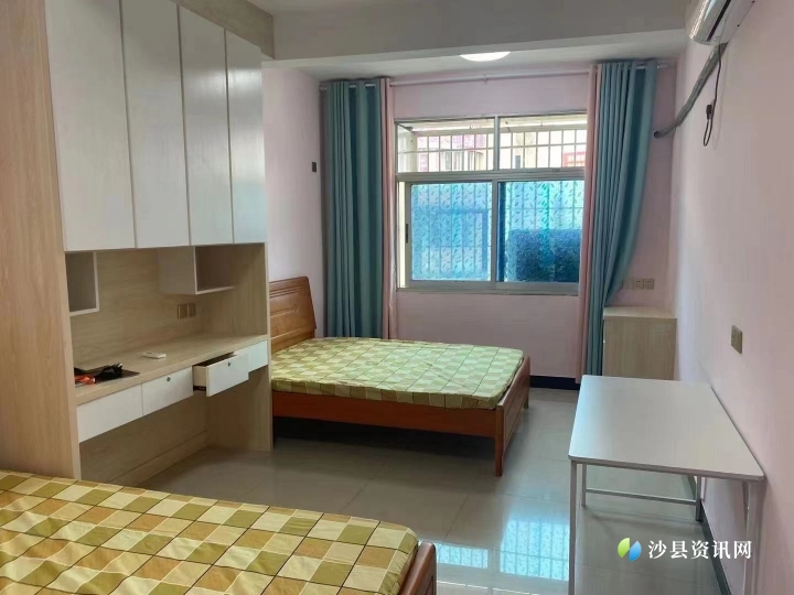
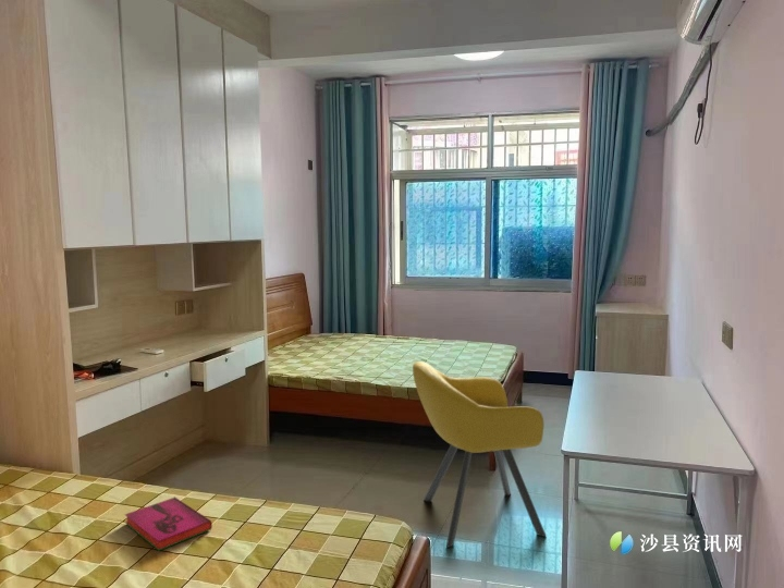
+ chair [412,360,547,549]
+ hardback book [124,495,213,551]
